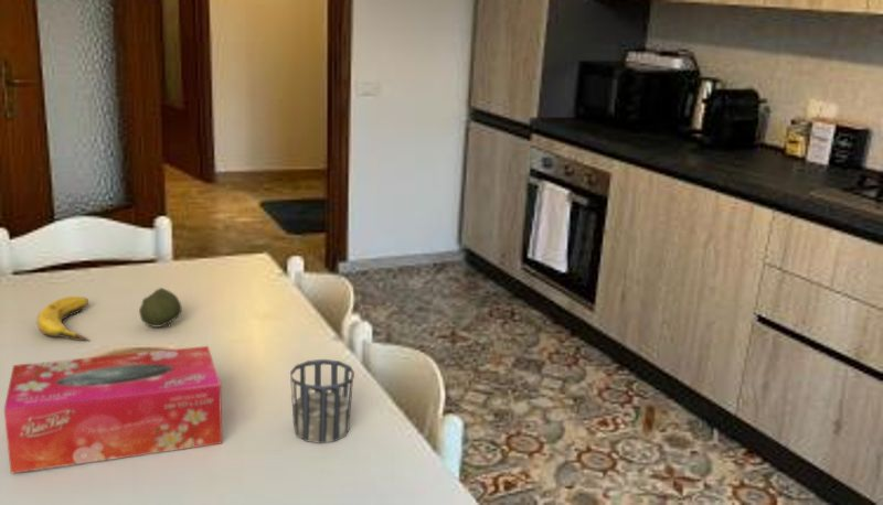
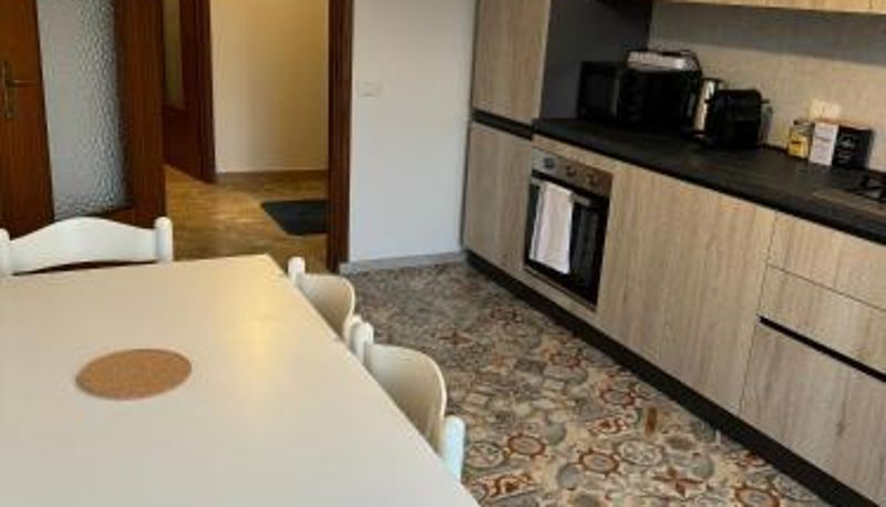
- fruit [138,287,183,329]
- cup [289,358,355,444]
- banana [36,296,91,342]
- tissue box [3,345,223,474]
